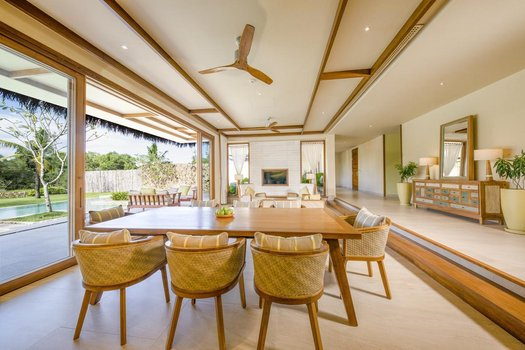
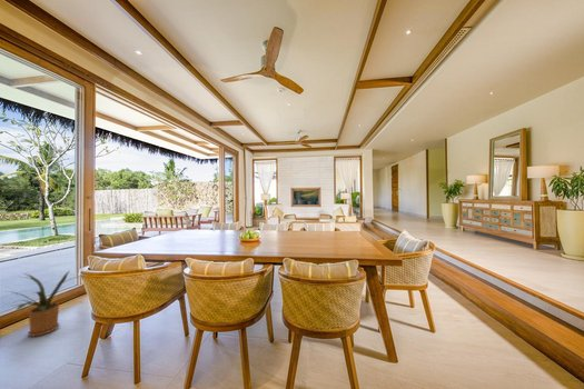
+ house plant [4,269,79,338]
